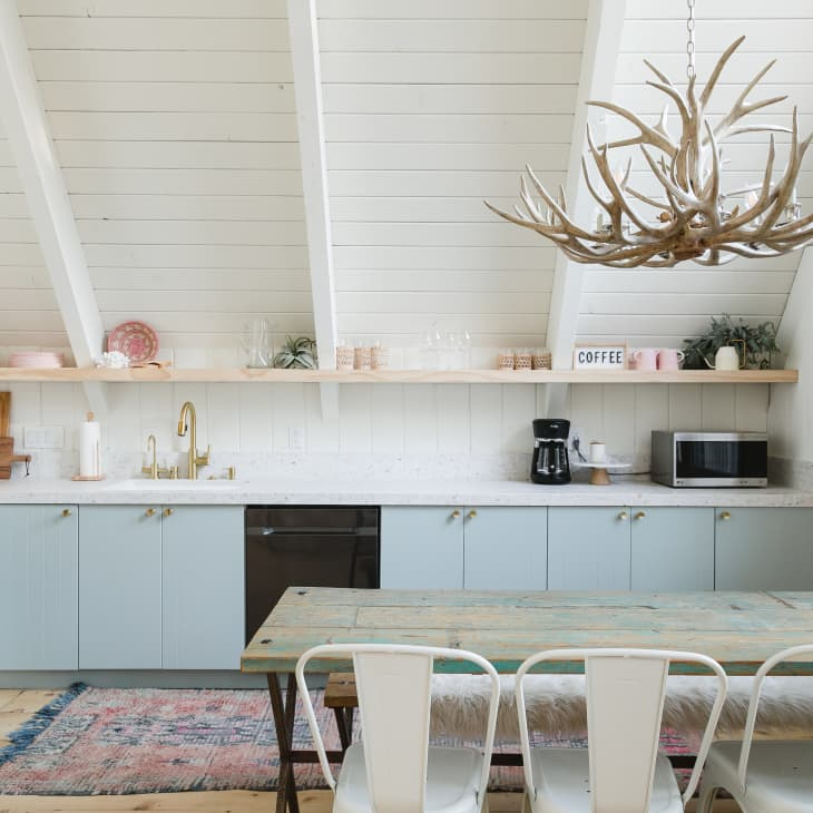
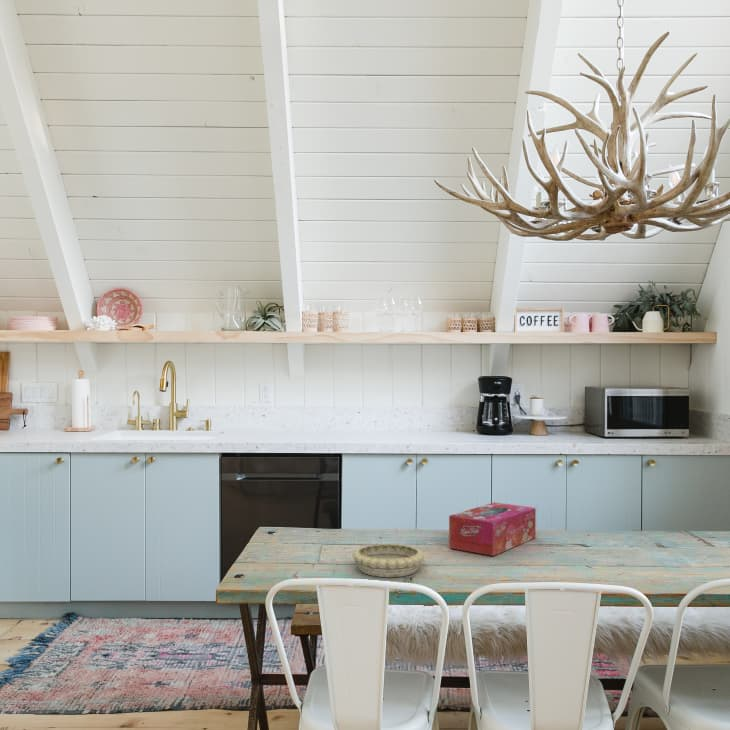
+ tissue box [448,501,537,557]
+ decorative bowl [352,543,425,578]
